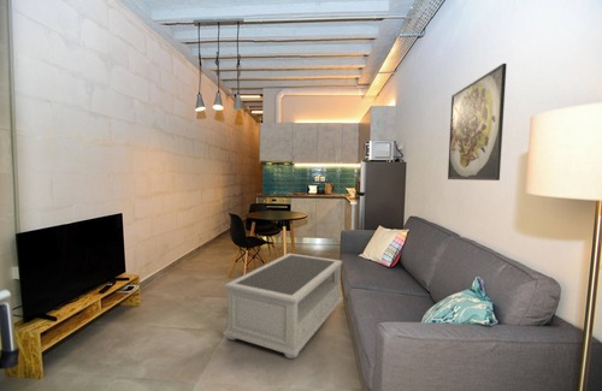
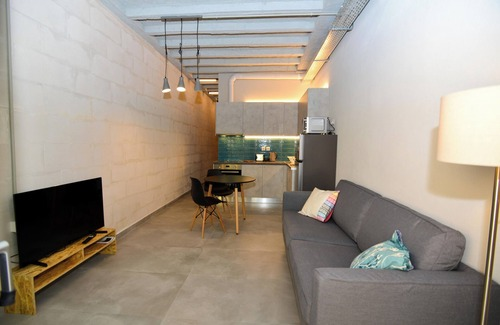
- coffee table [222,253,344,360]
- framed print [447,63,508,182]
